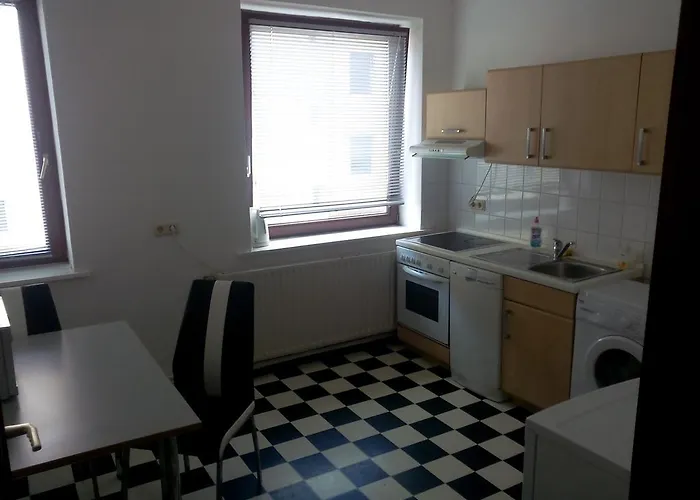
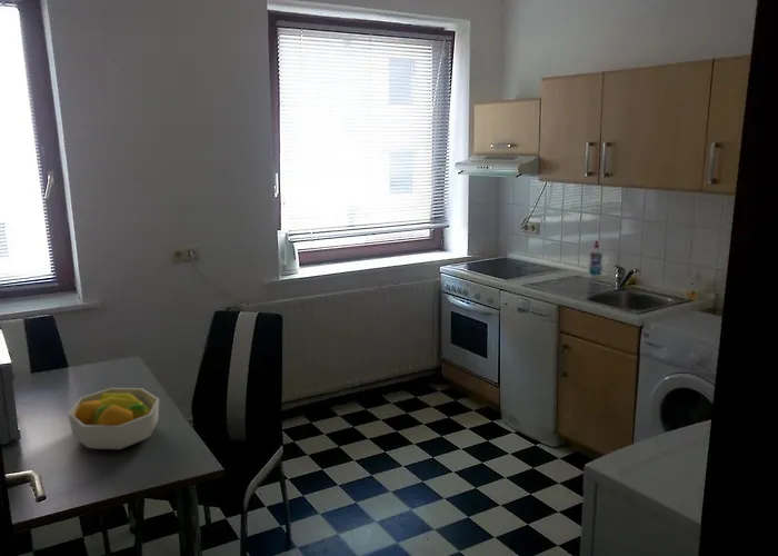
+ fruit bowl [67,387,160,450]
